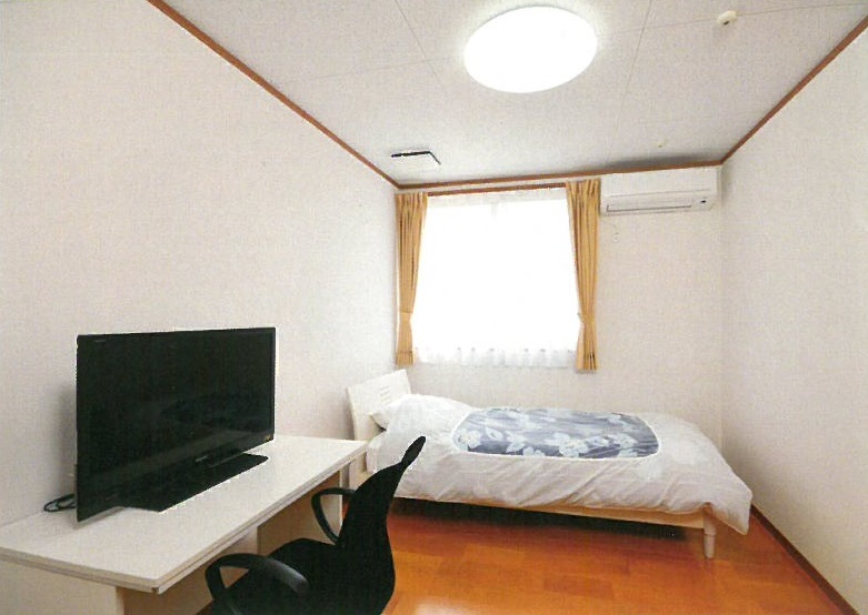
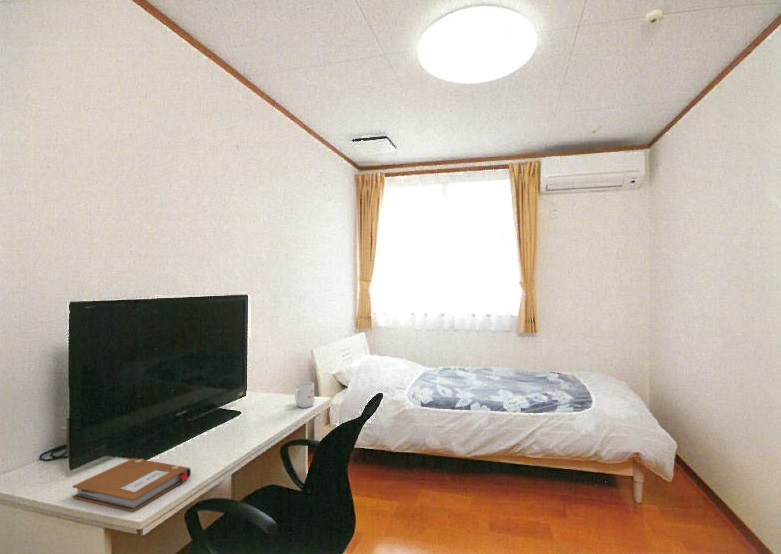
+ notebook [72,457,192,513]
+ mug [294,381,315,409]
